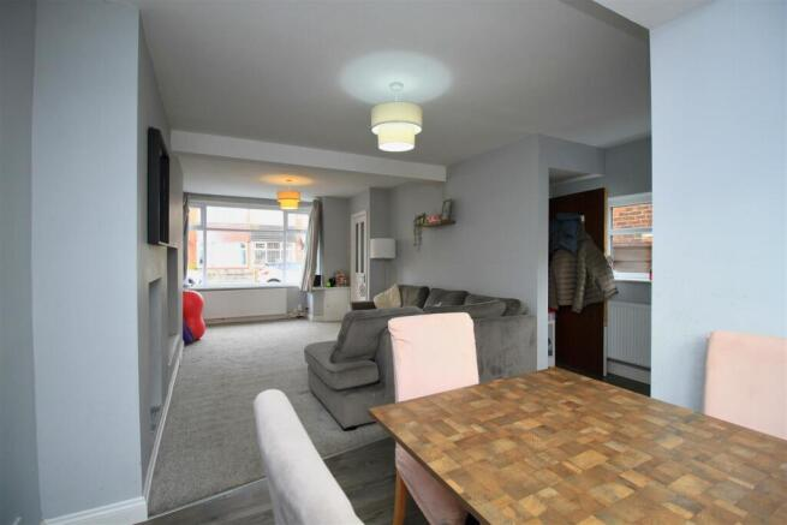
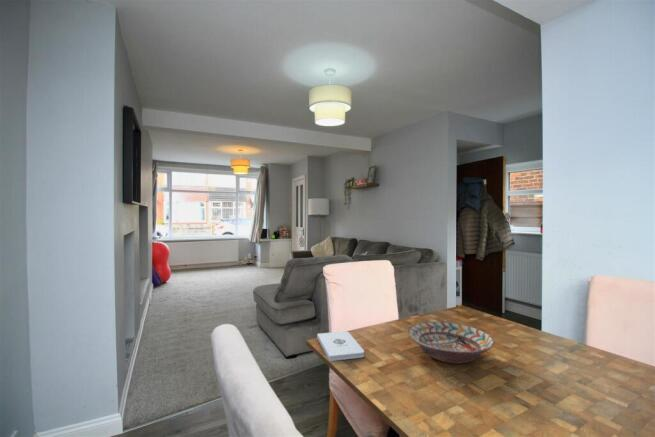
+ decorative bowl [407,321,495,365]
+ notepad [316,330,365,362]
